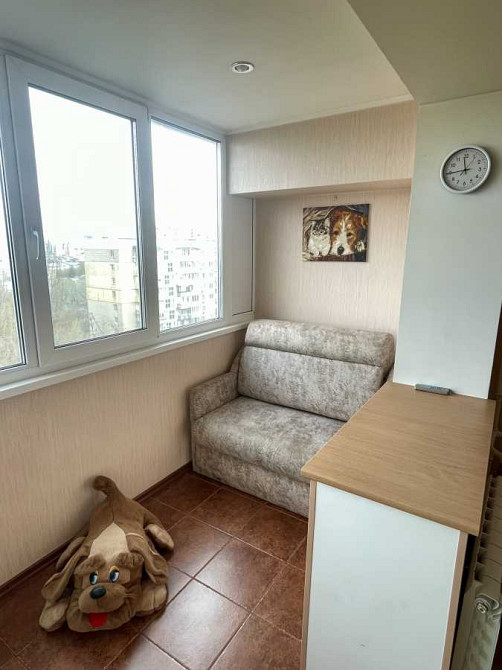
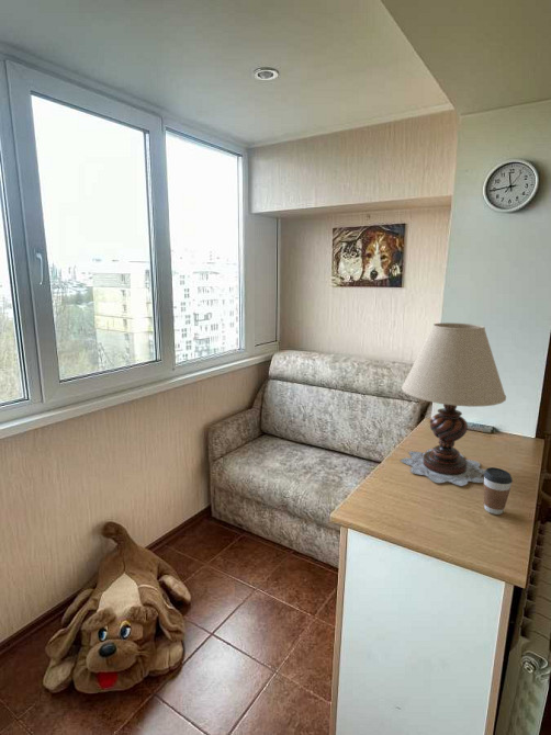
+ coffee cup [483,466,514,516]
+ table lamp [400,321,507,487]
